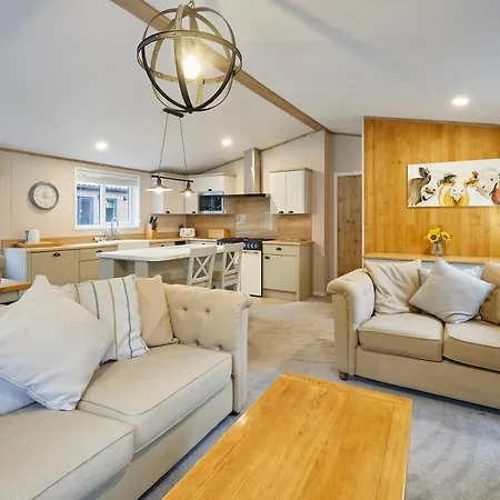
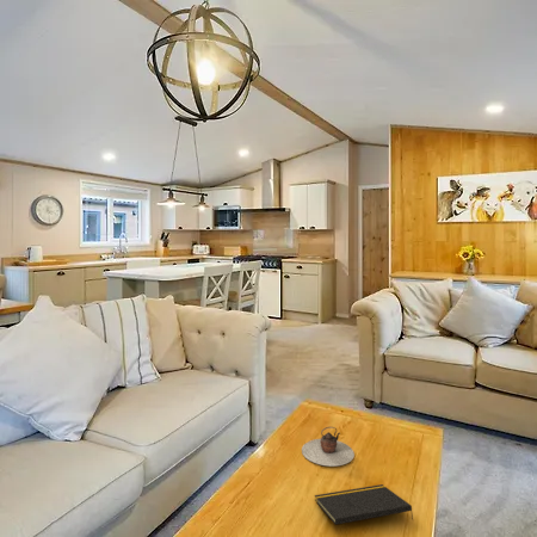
+ notepad [314,483,414,525]
+ teapot [301,426,356,468]
